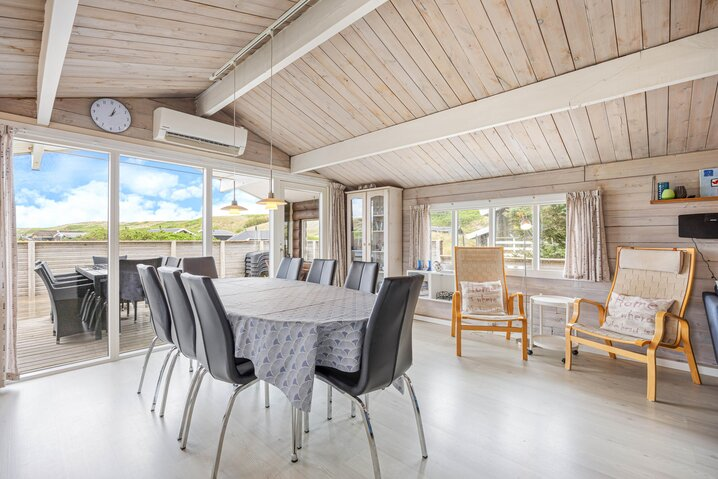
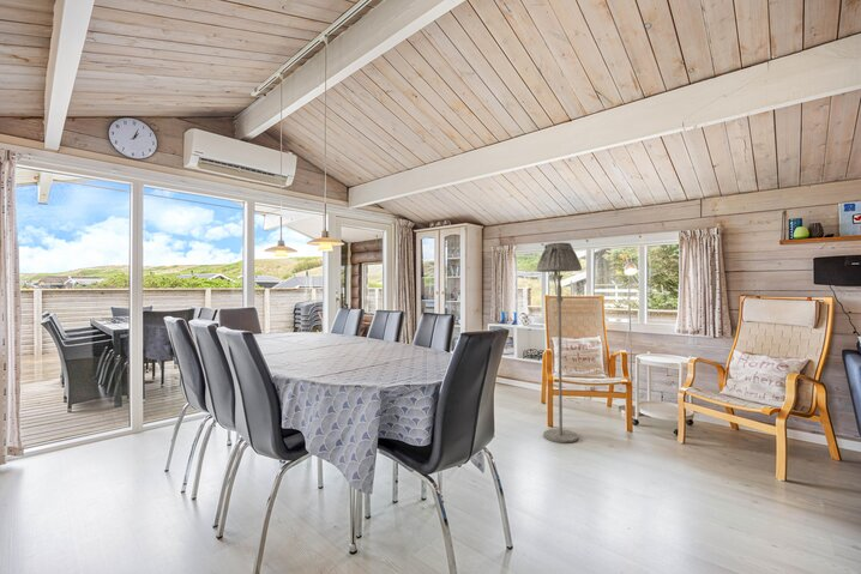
+ floor lamp [536,242,583,443]
